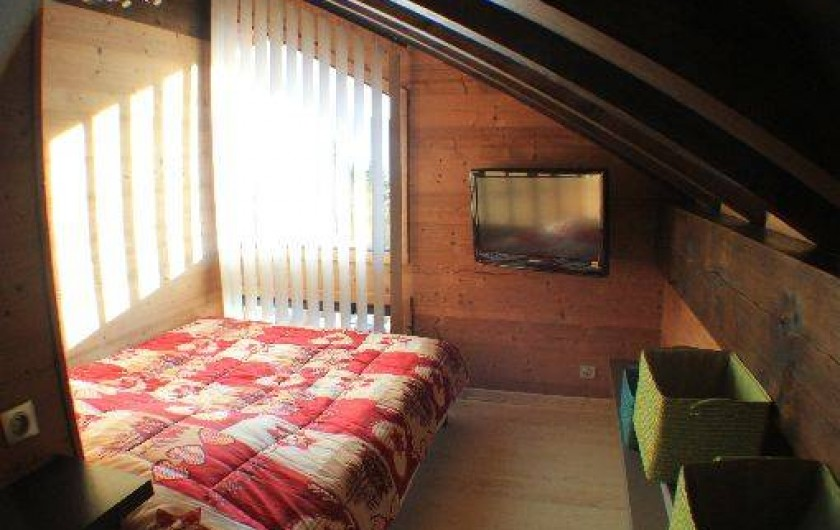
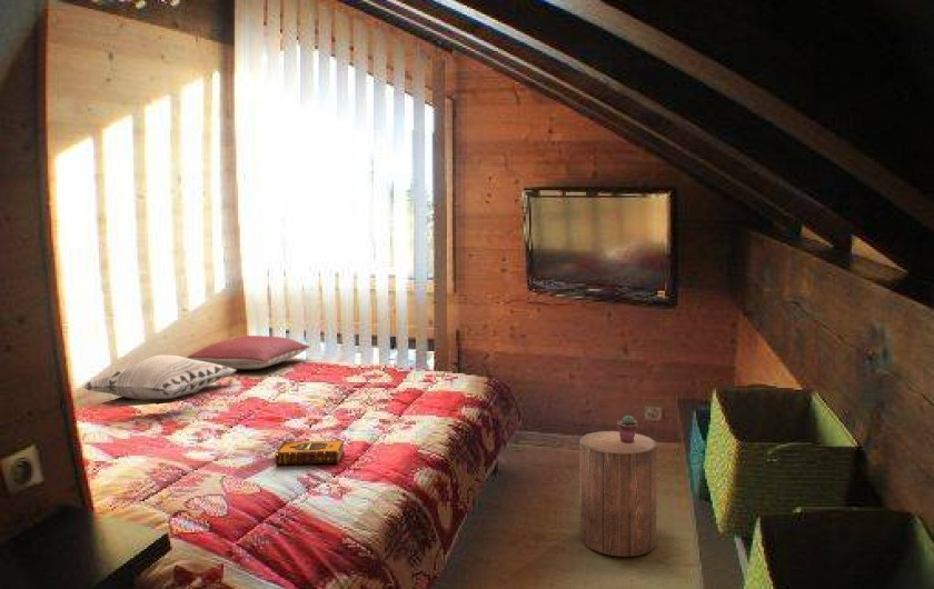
+ pillow [186,335,310,371]
+ hardback book [274,440,345,466]
+ stool [578,430,658,558]
+ decorative pillow [82,355,238,405]
+ potted succulent [616,415,639,443]
